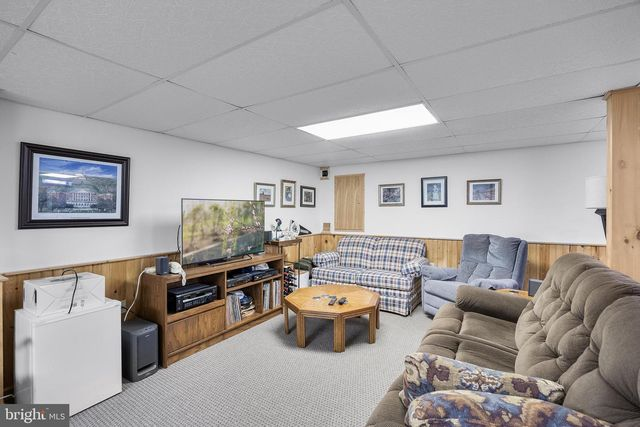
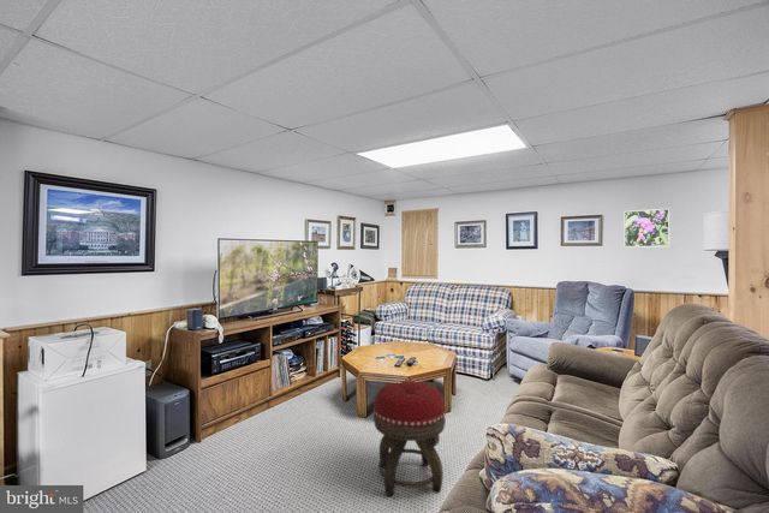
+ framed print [622,208,670,249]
+ footstool [372,380,447,497]
